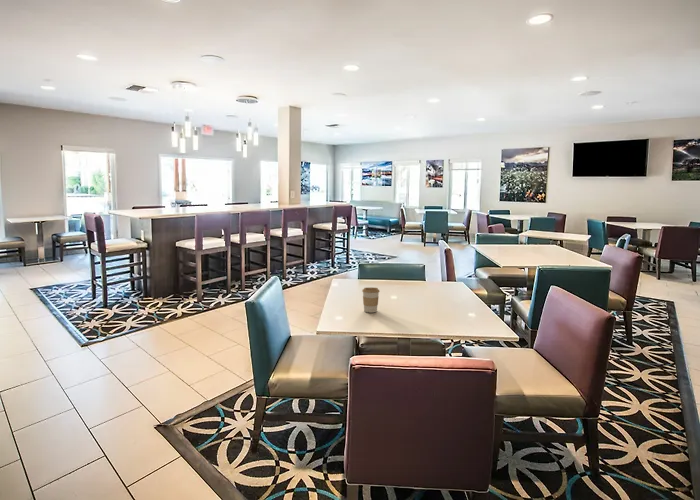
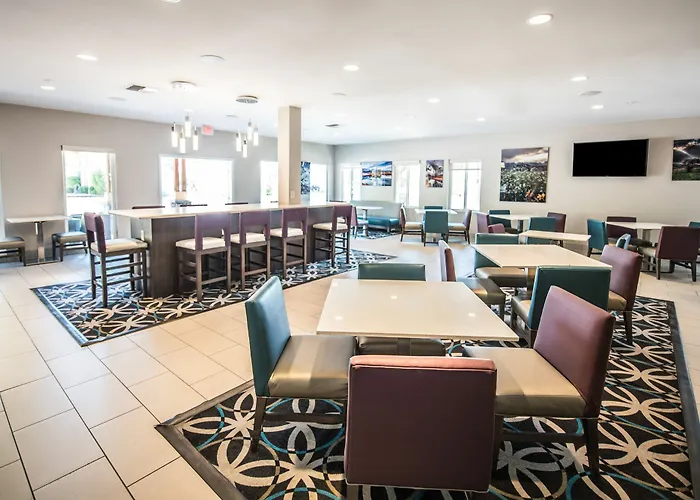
- coffee cup [361,287,380,314]
